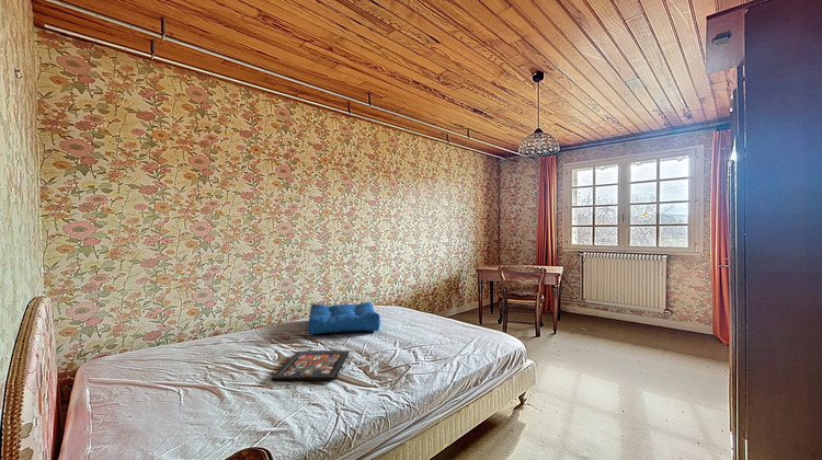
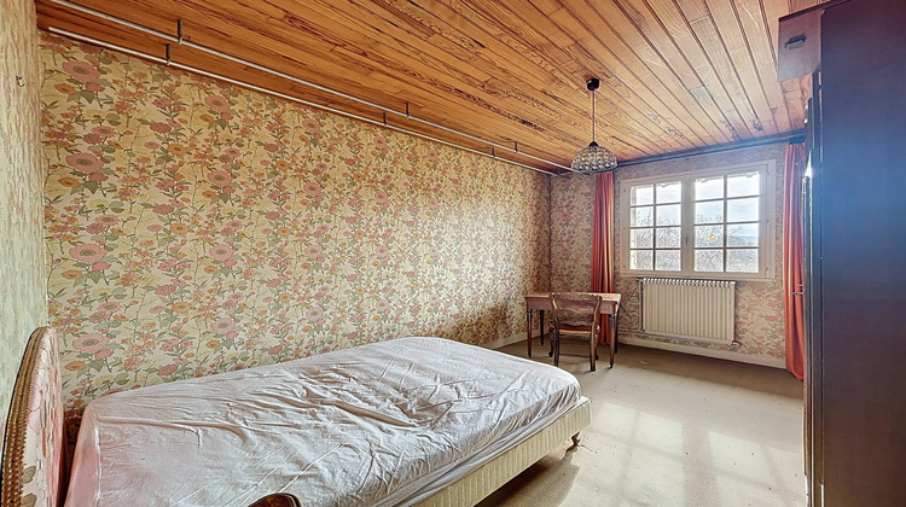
- decorative tray [270,350,351,382]
- seat cushion [307,301,381,335]
